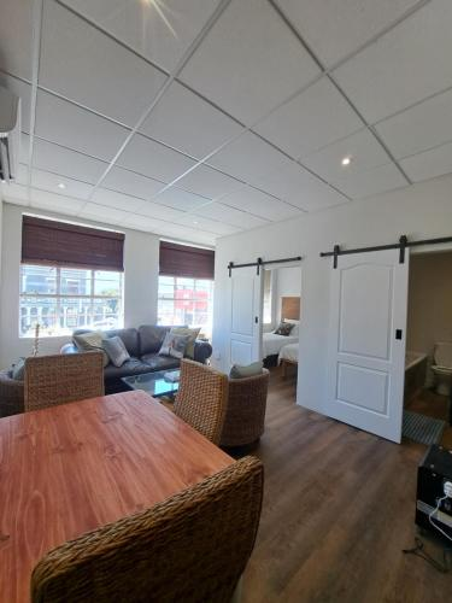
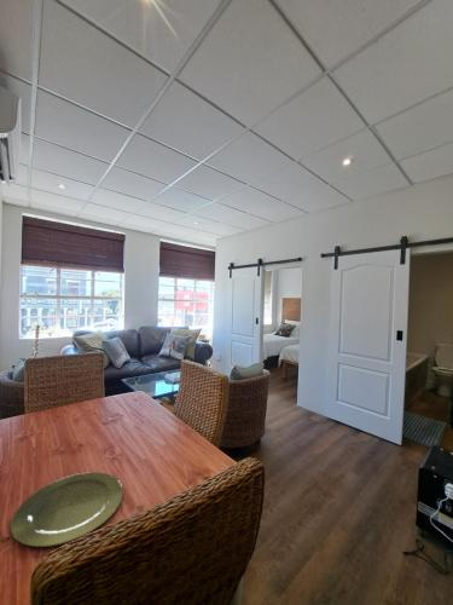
+ plate [10,471,124,548]
